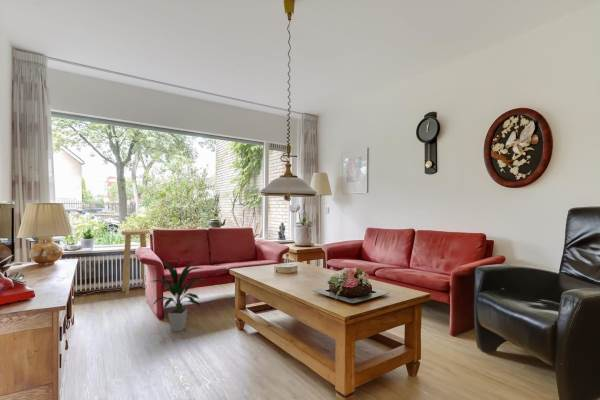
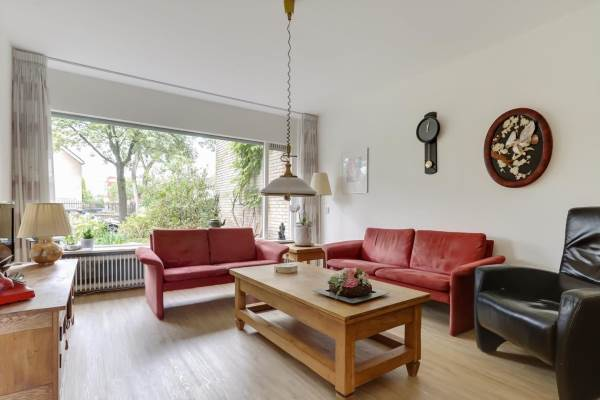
- stool [121,229,151,297]
- indoor plant [150,261,206,332]
